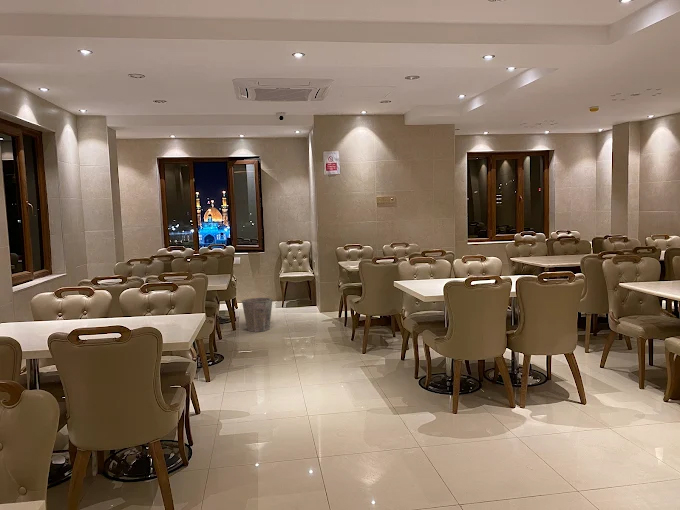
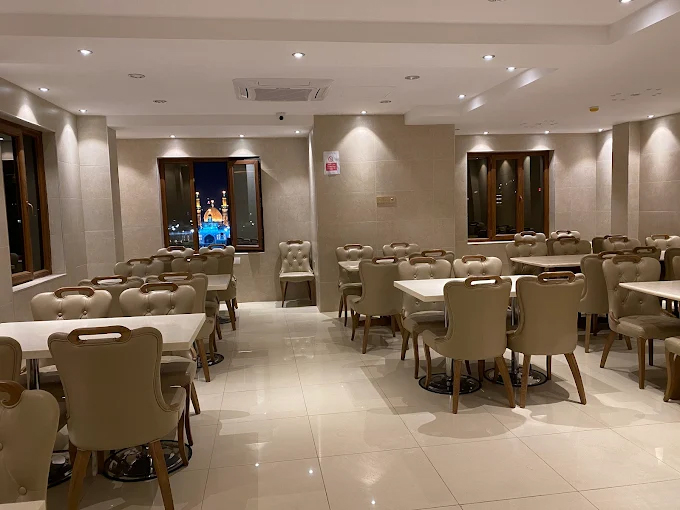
- waste bin [241,297,273,333]
